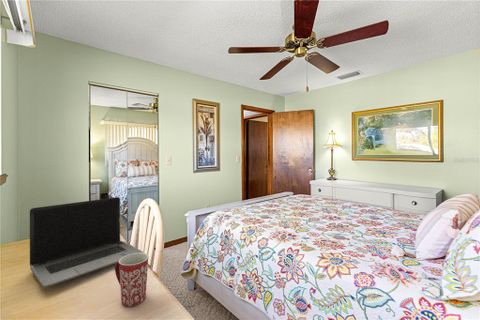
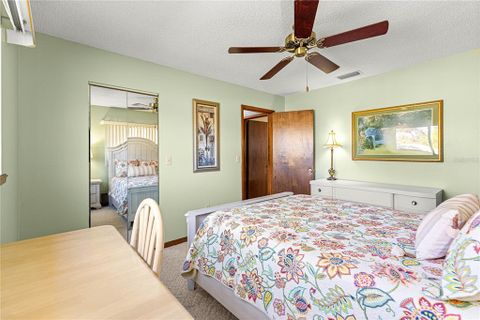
- laptop computer [29,196,144,288]
- mug [114,252,150,307]
